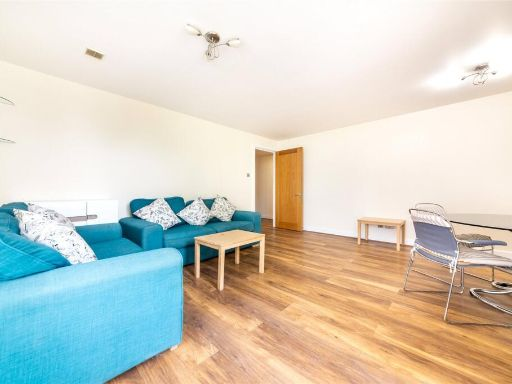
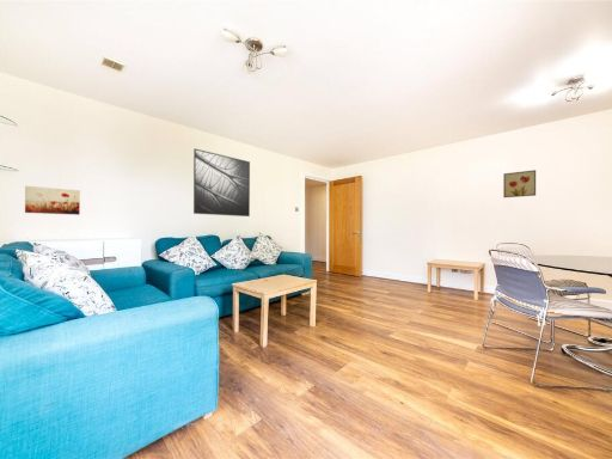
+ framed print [192,148,251,218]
+ wall art [24,184,81,216]
+ wall art [502,169,537,198]
